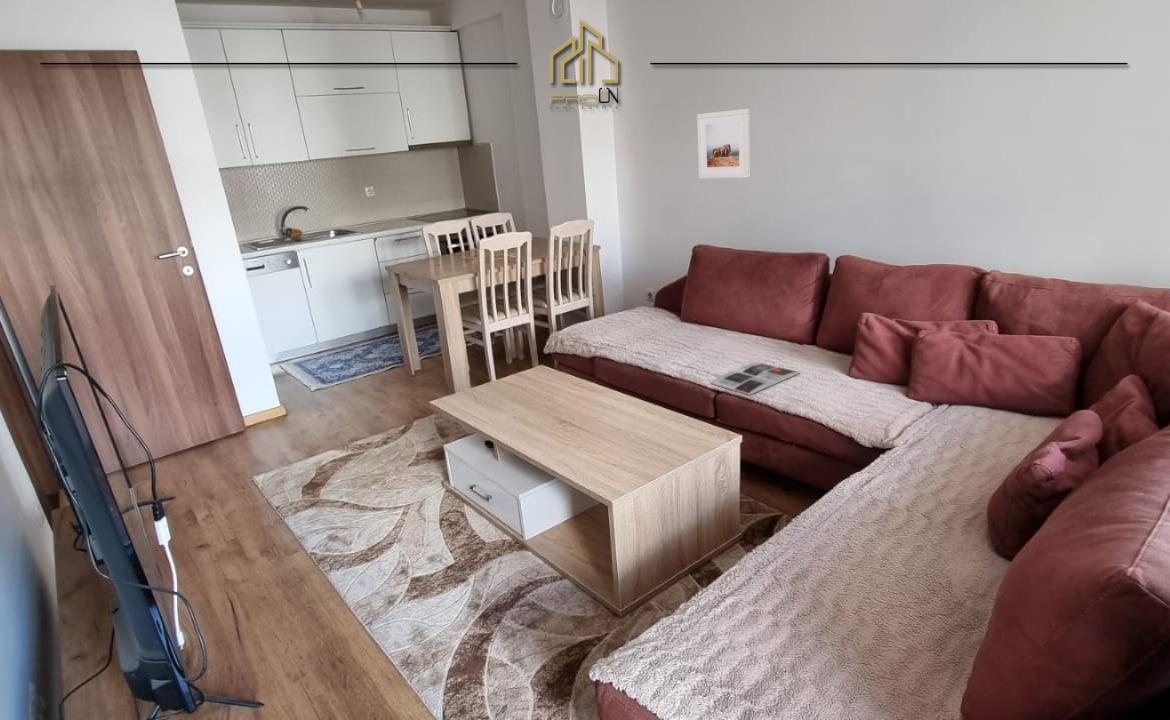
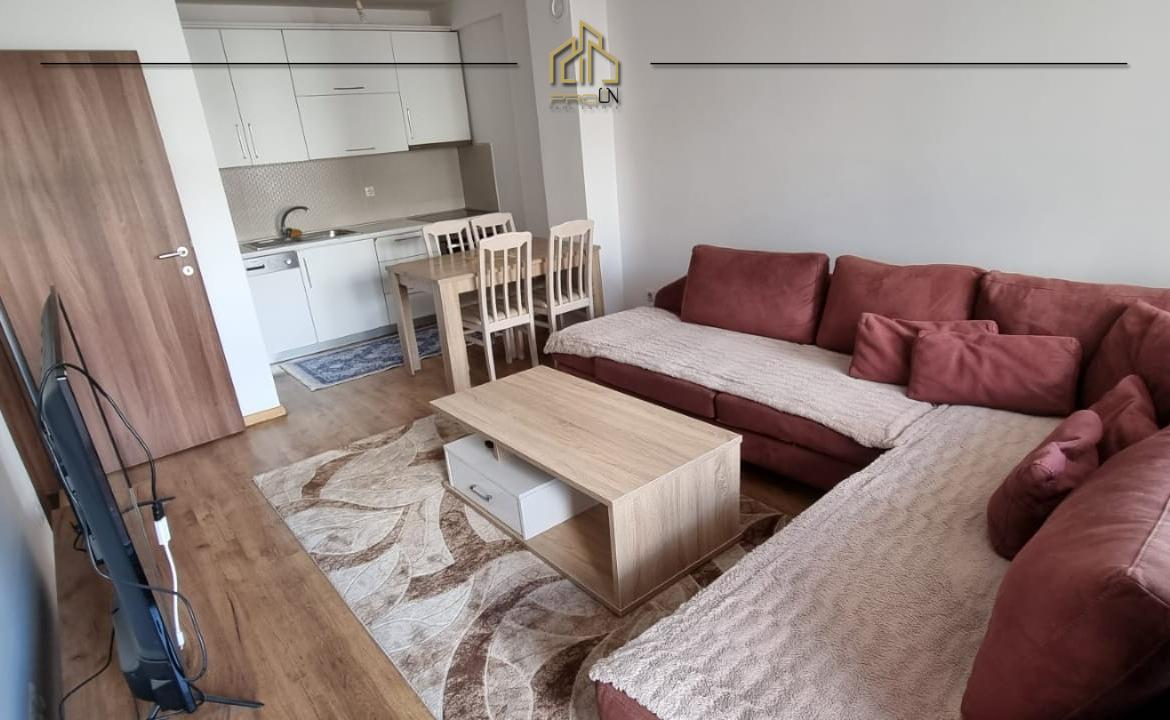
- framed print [696,108,751,180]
- magazine [709,361,801,396]
